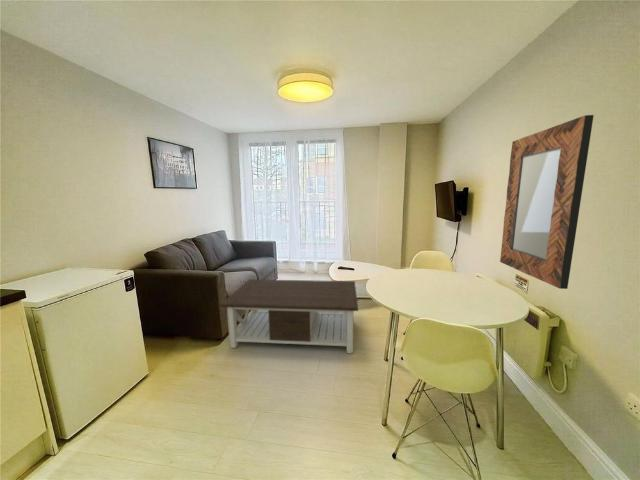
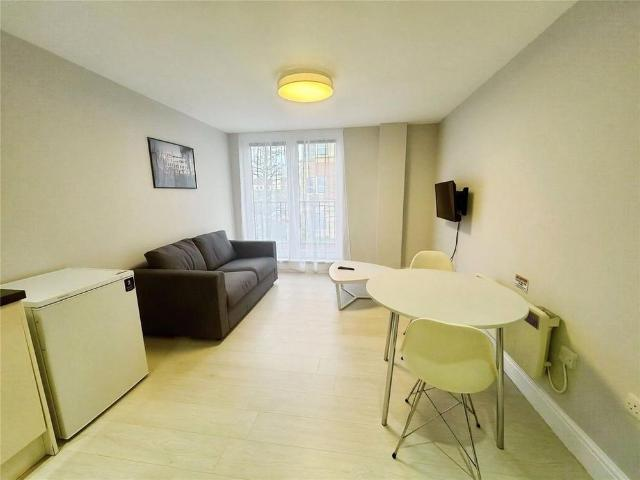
- home mirror [499,114,595,290]
- coffee table [220,278,359,354]
